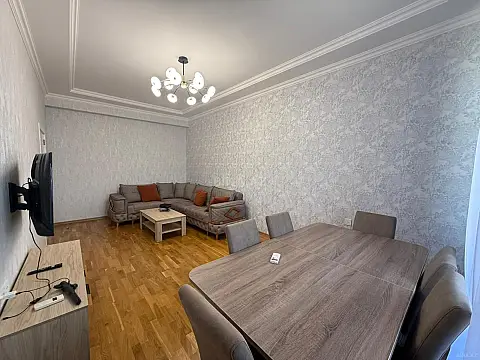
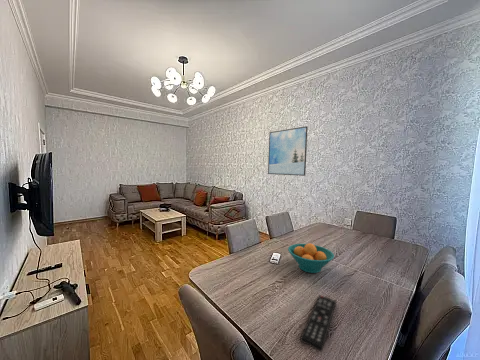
+ fruit bowl [287,242,335,274]
+ remote control [299,294,337,353]
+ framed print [267,125,309,177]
